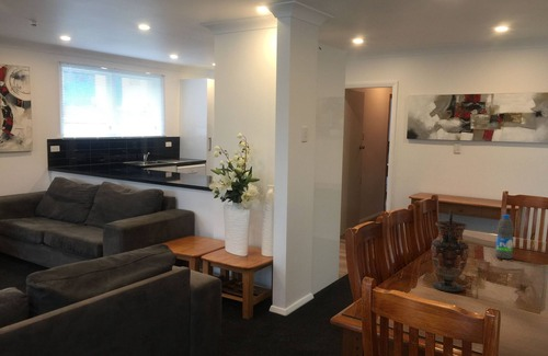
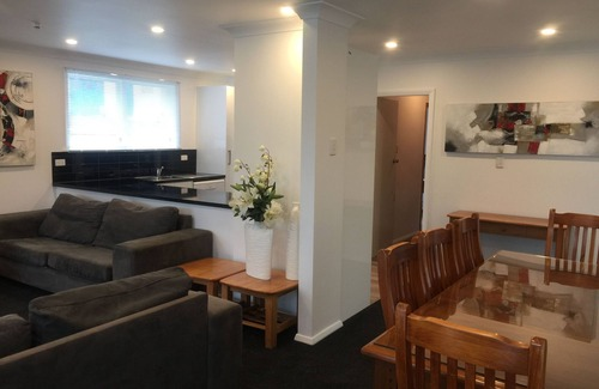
- vase [431,208,470,294]
- water bottle [494,214,515,260]
